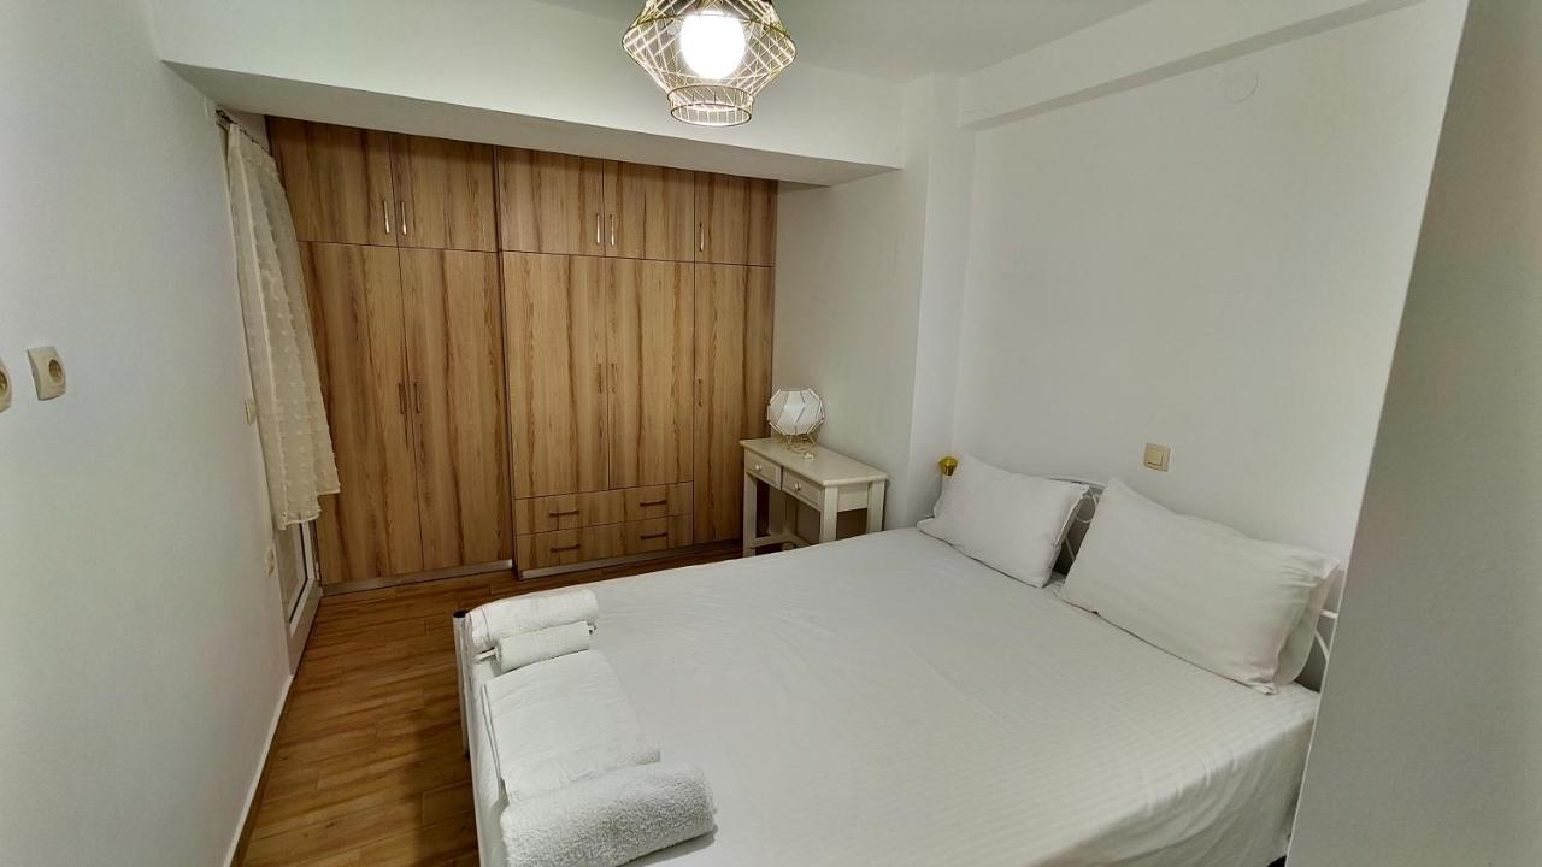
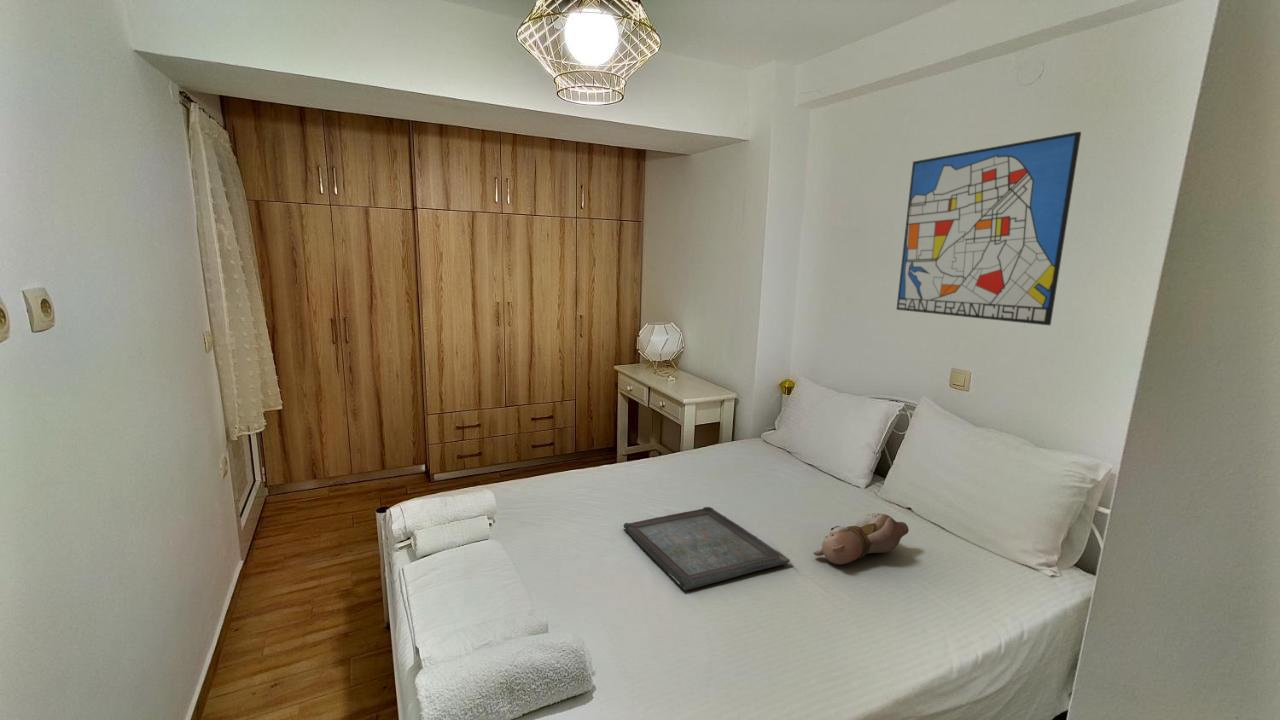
+ wall art [895,131,1082,326]
+ teddy bear [812,512,910,565]
+ serving tray [622,506,791,592]
